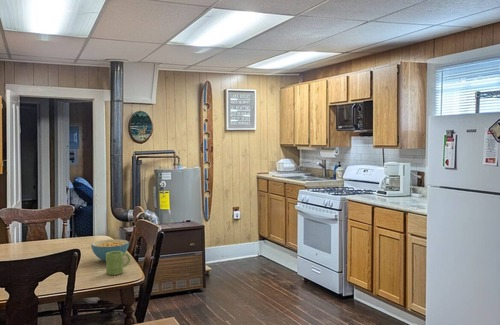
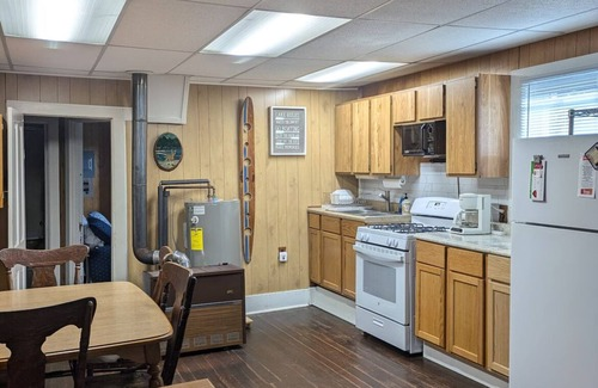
- cereal bowl [90,238,130,262]
- mug [105,251,131,276]
